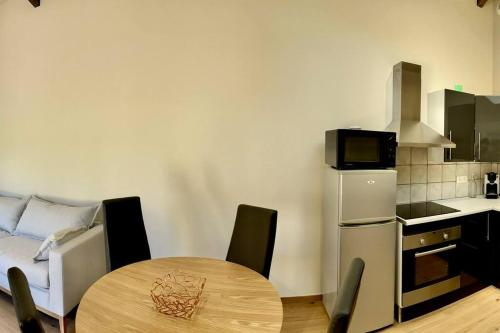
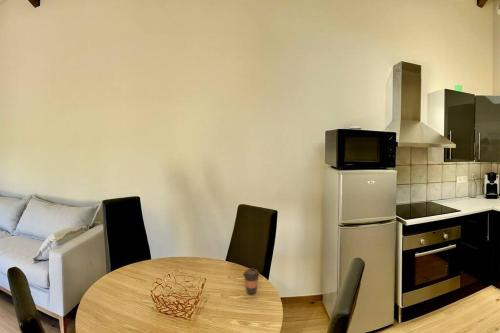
+ coffee cup [242,268,261,295]
